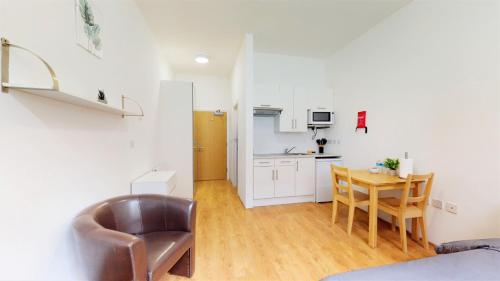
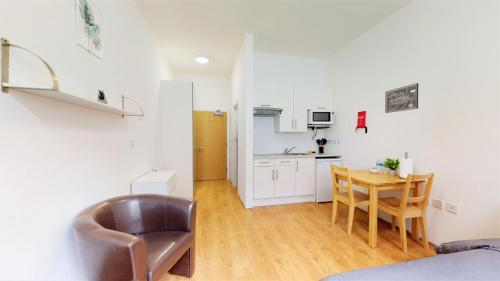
+ wall art [384,82,419,114]
